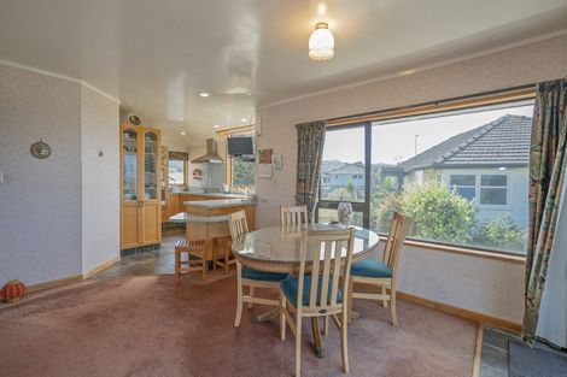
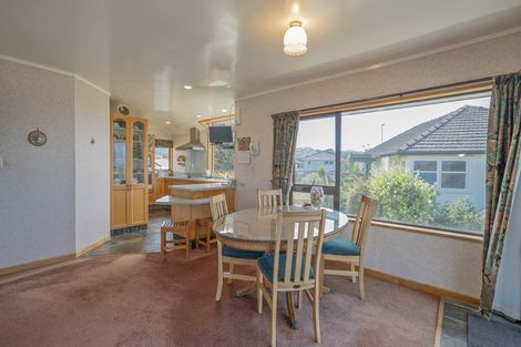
- lantern [0,272,28,302]
